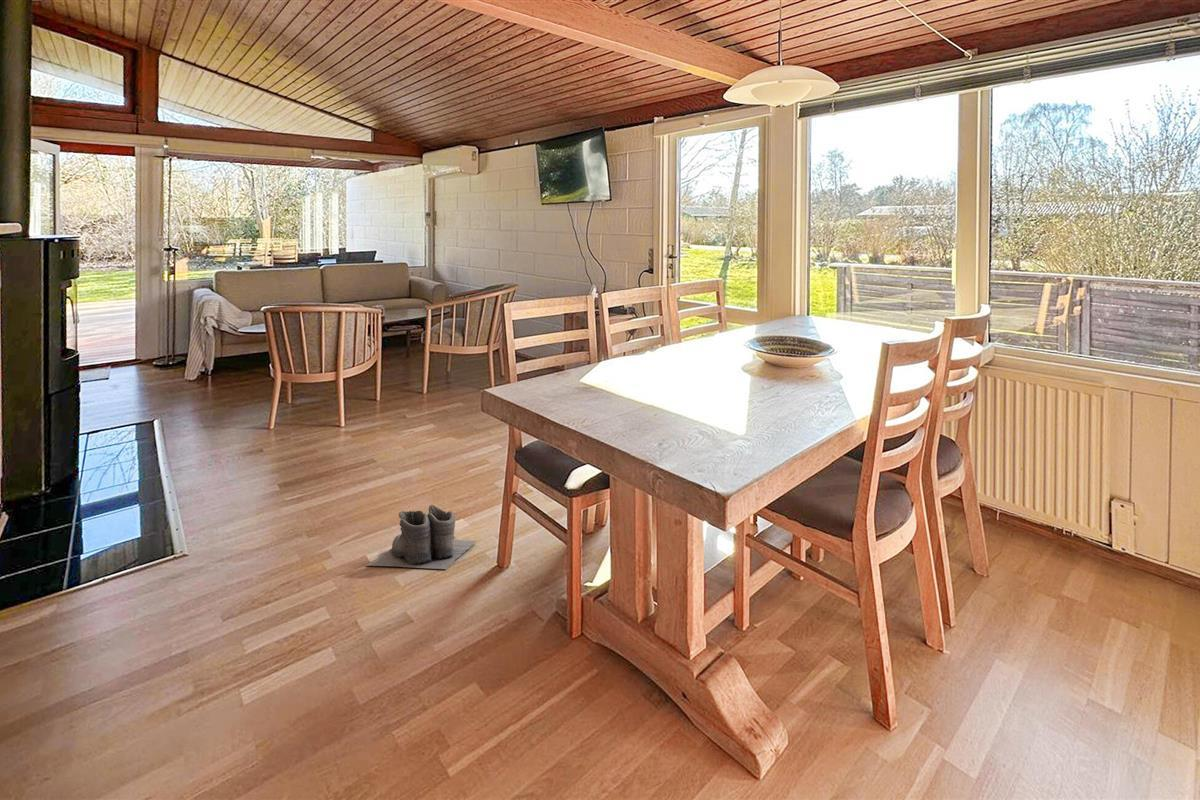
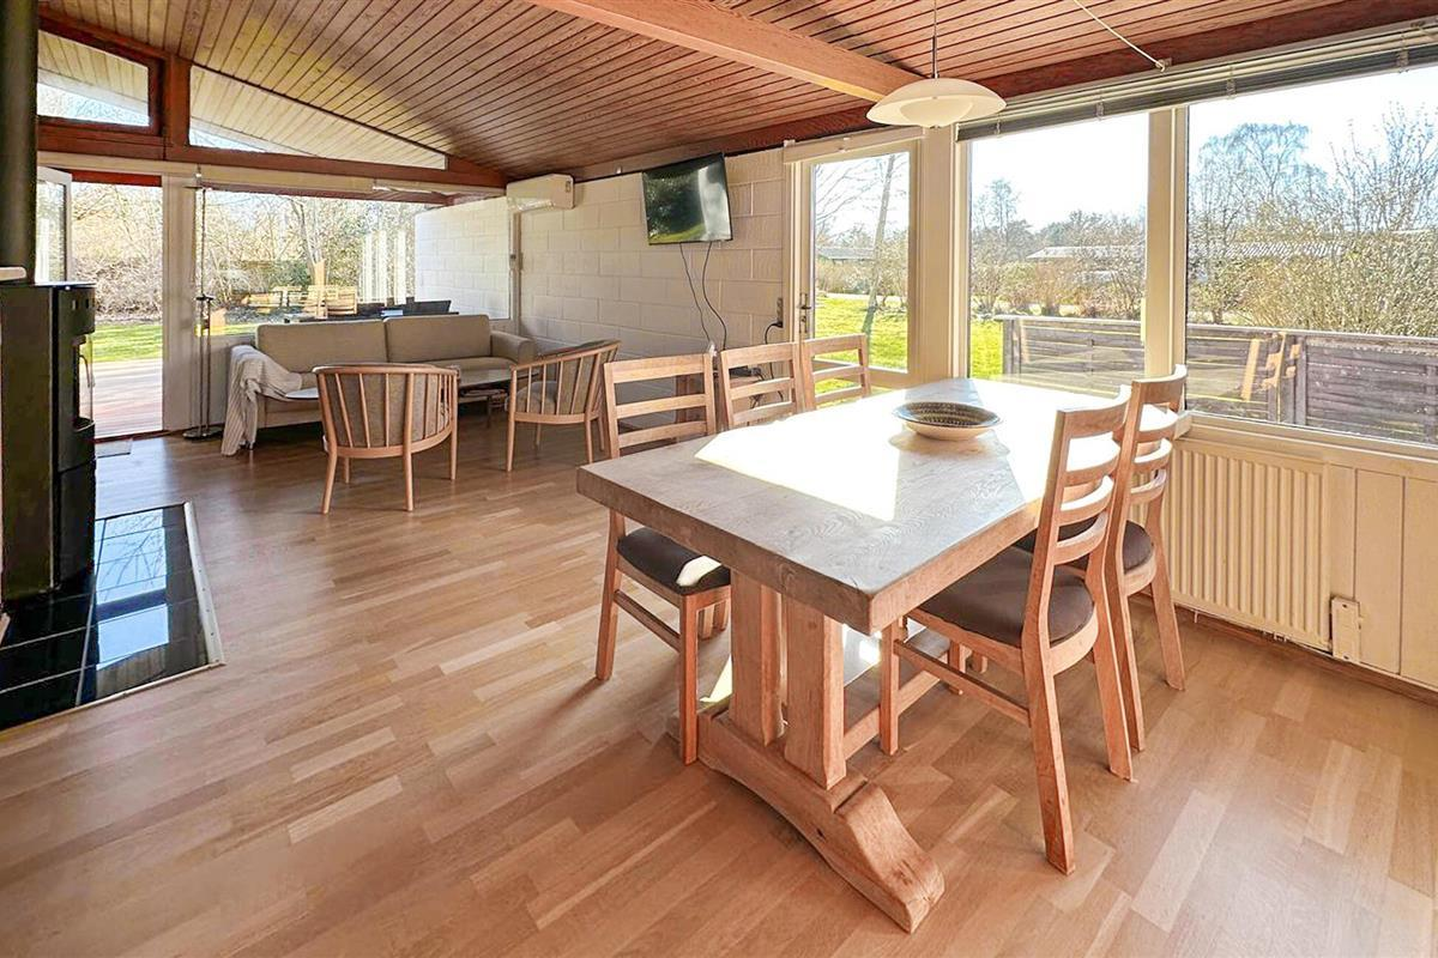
- boots [365,504,477,570]
